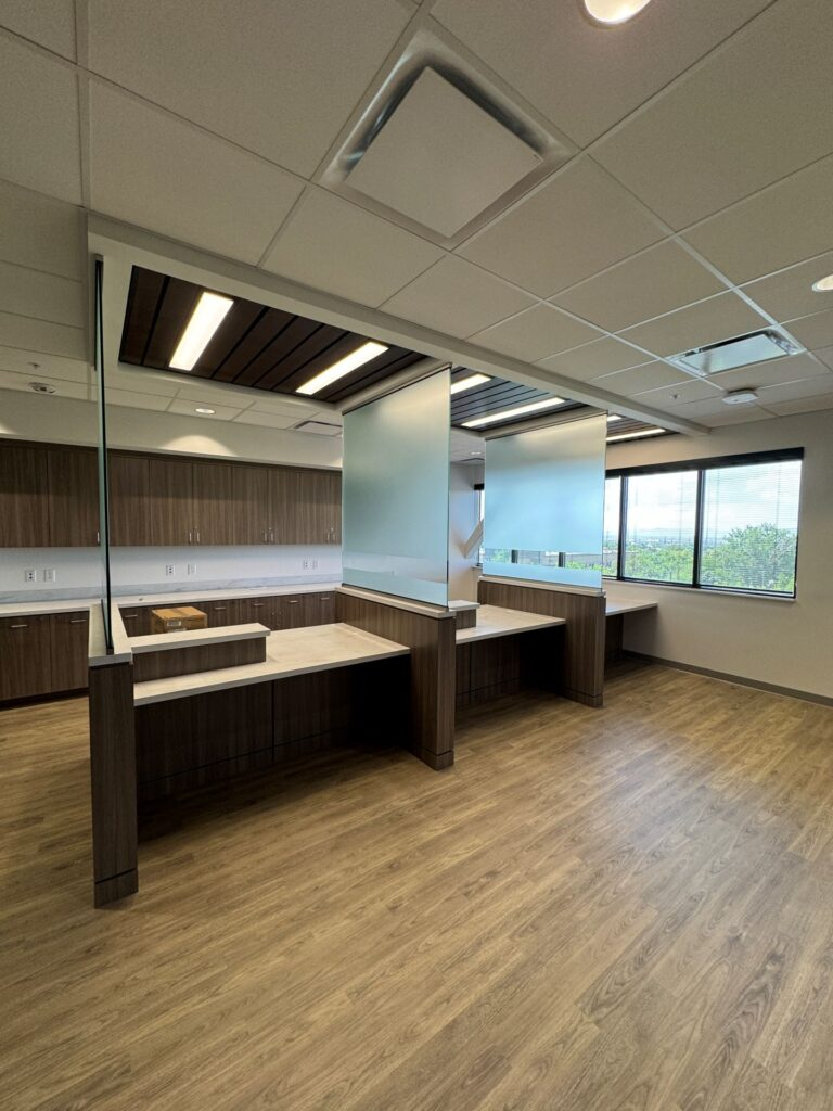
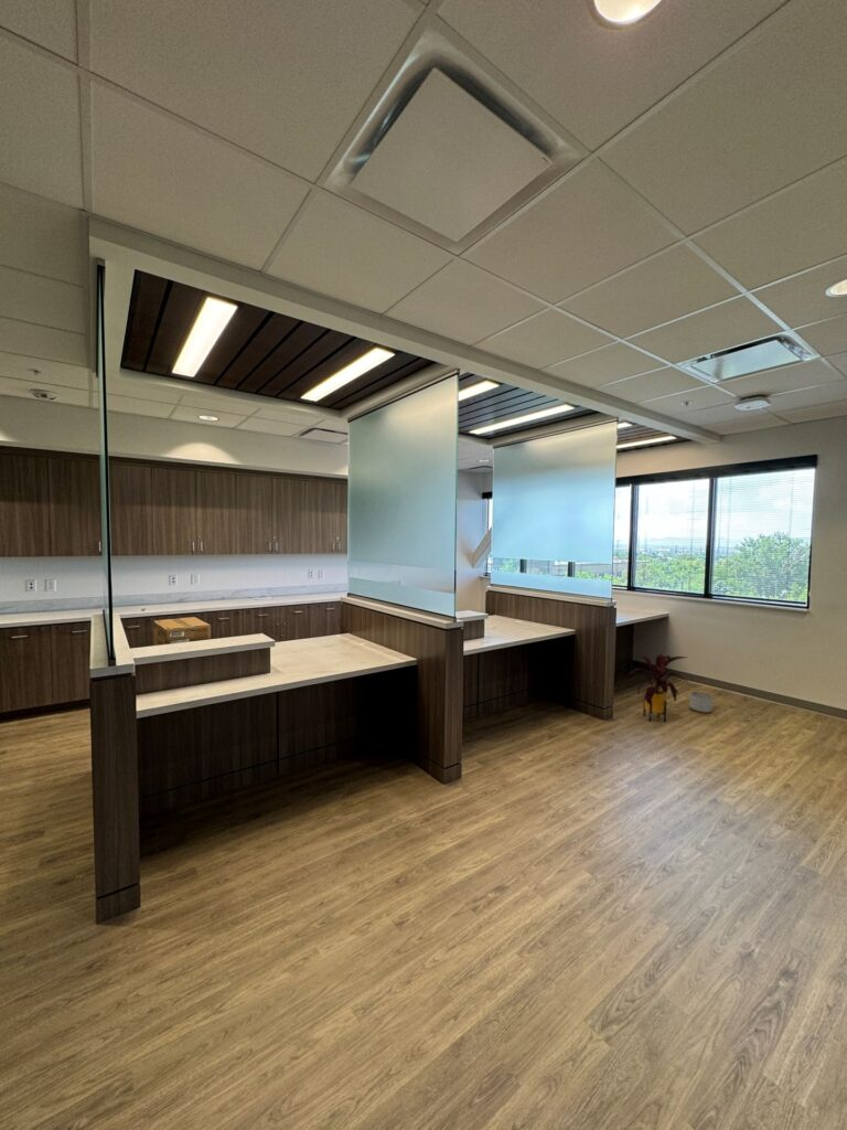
+ planter [688,691,715,714]
+ house plant [625,653,688,723]
